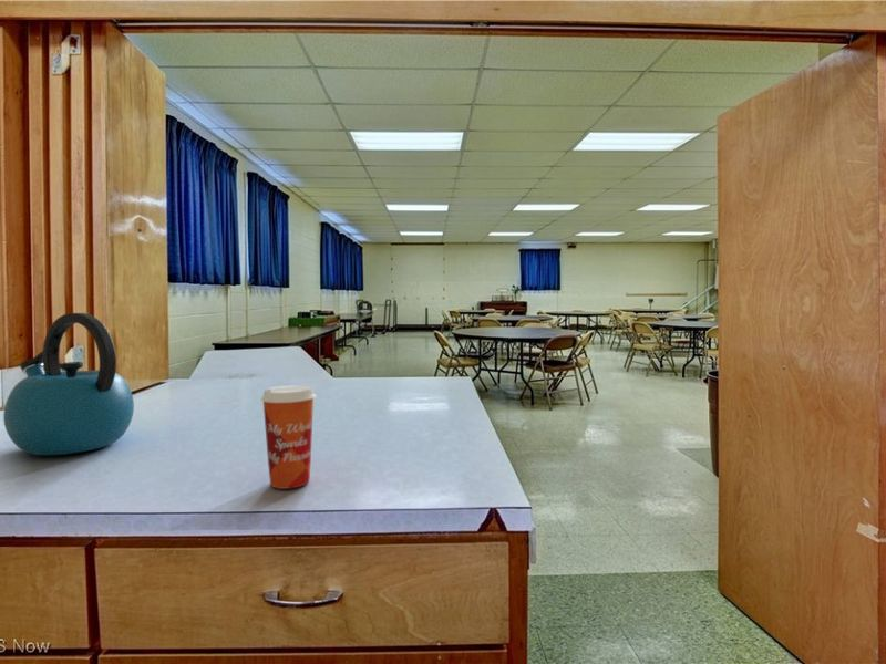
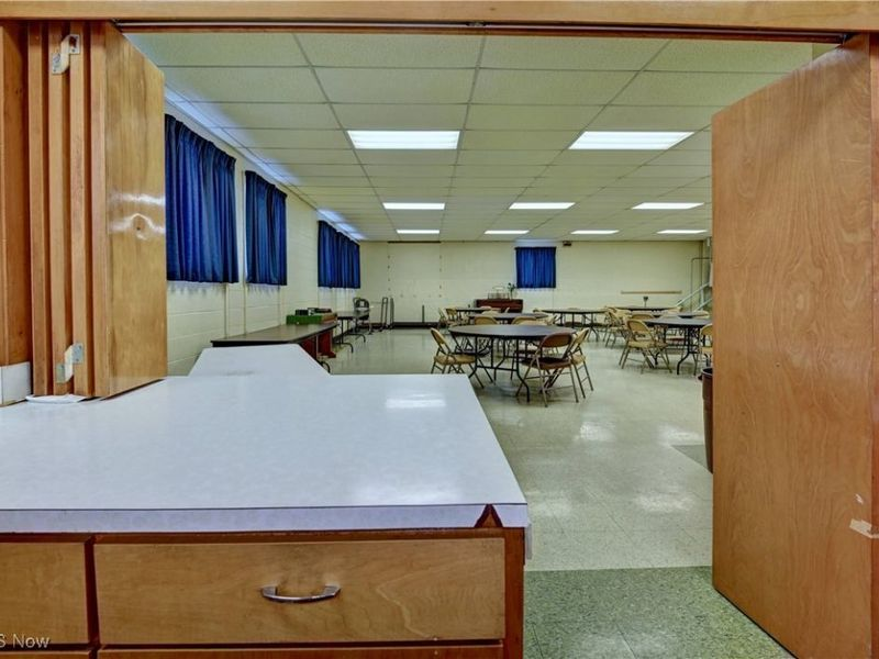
- paper cup [260,384,318,490]
- kettle [2,312,135,456]
